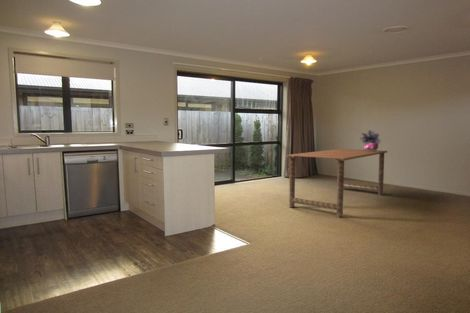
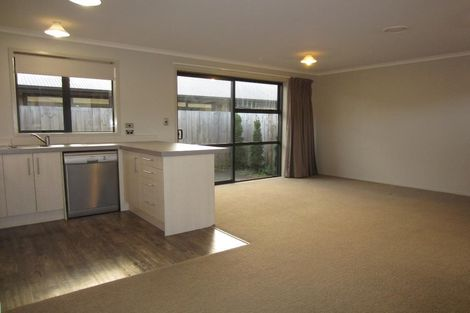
- dining table [285,148,388,217]
- potted plant [359,129,382,152]
